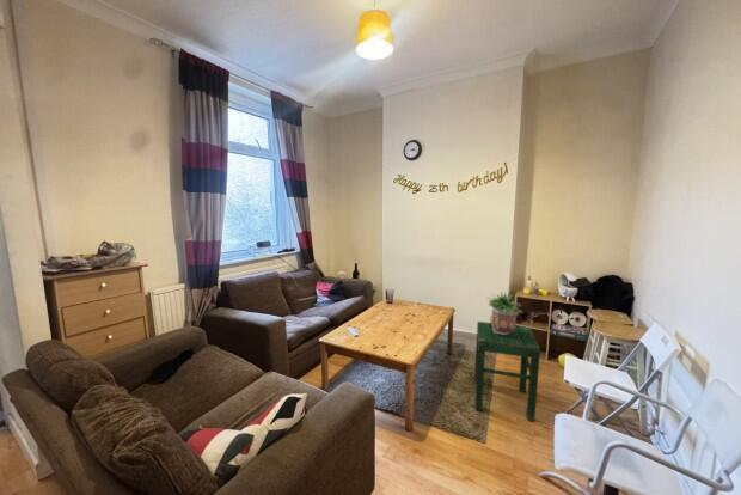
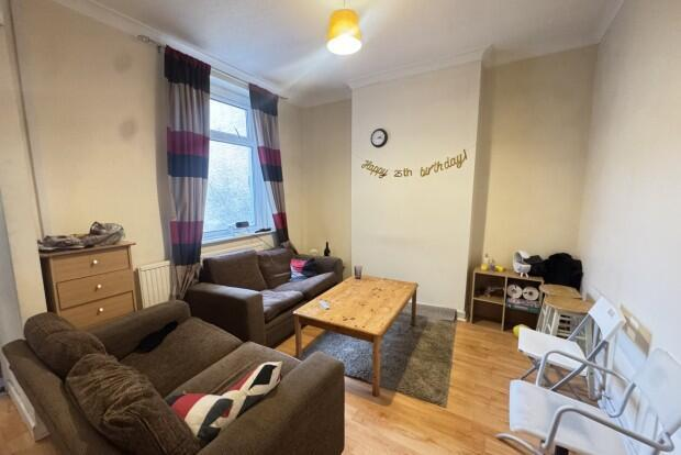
- stool [473,320,541,422]
- potted plant [488,291,523,335]
